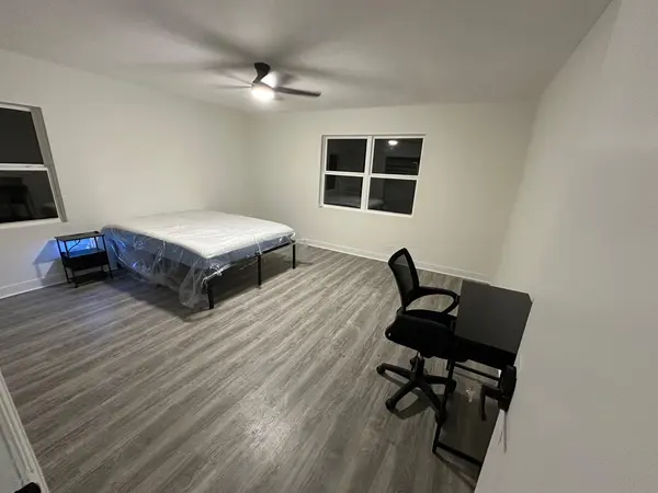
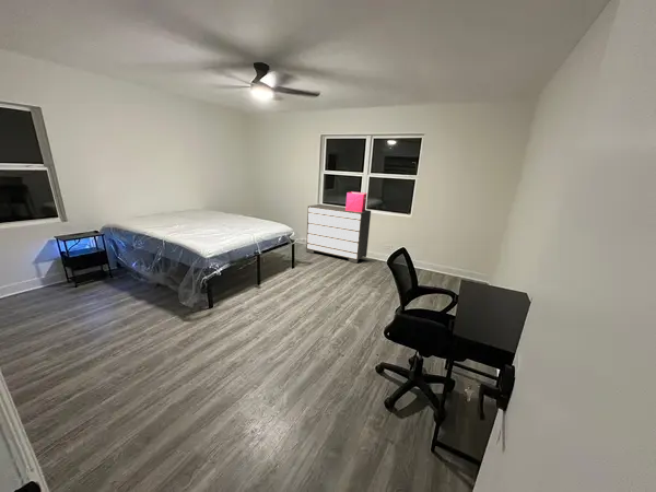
+ dresser [305,203,372,265]
+ storage bin [344,190,368,212]
